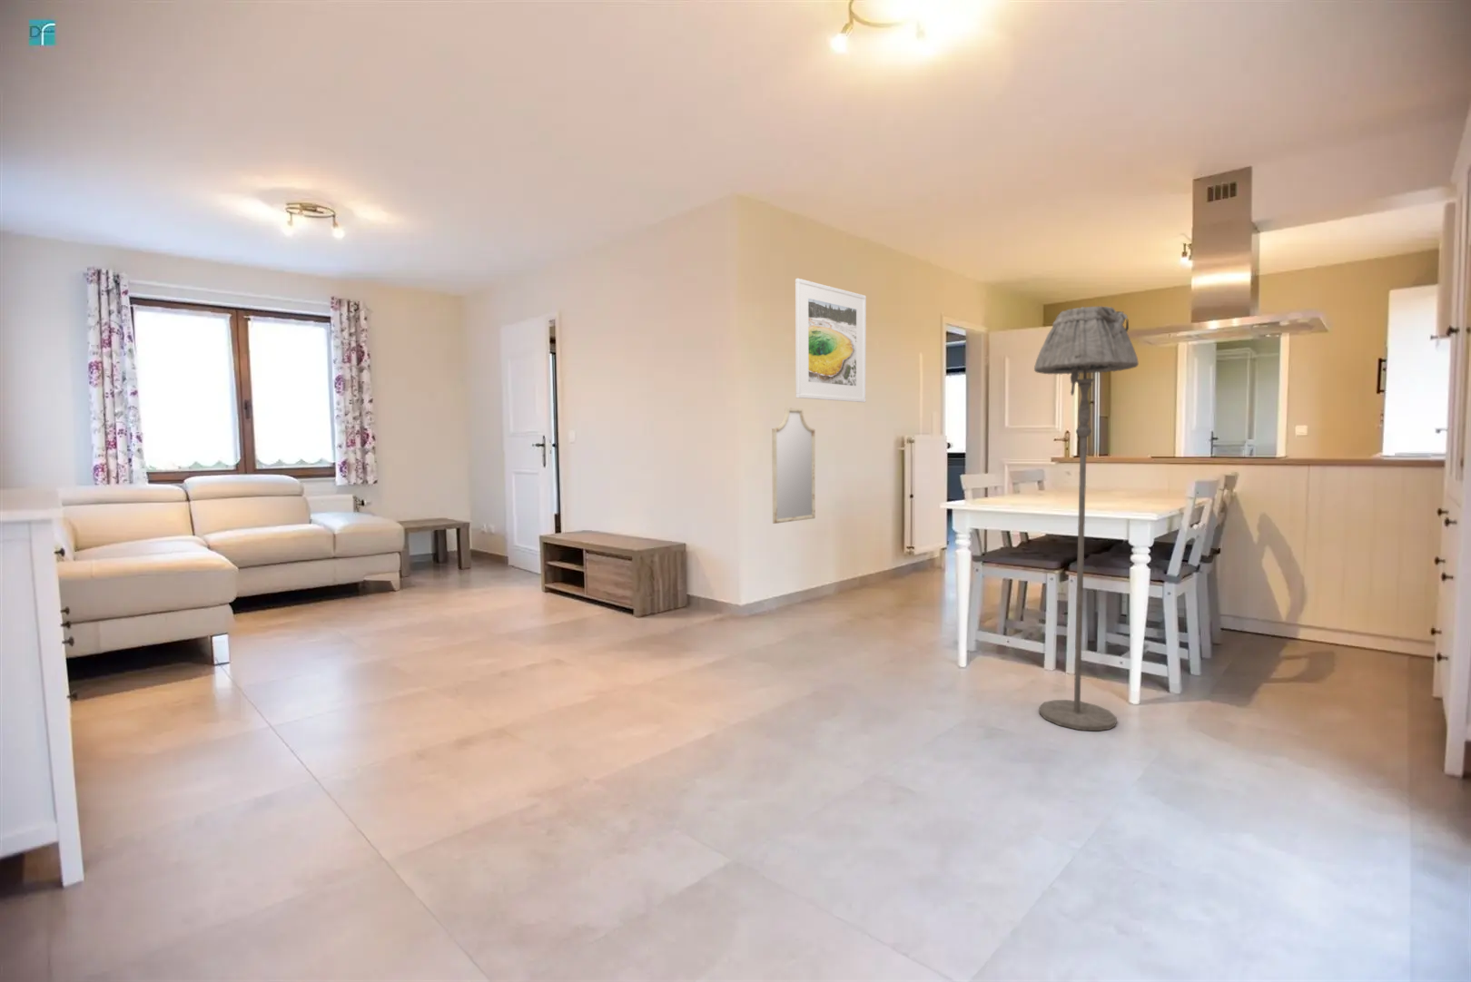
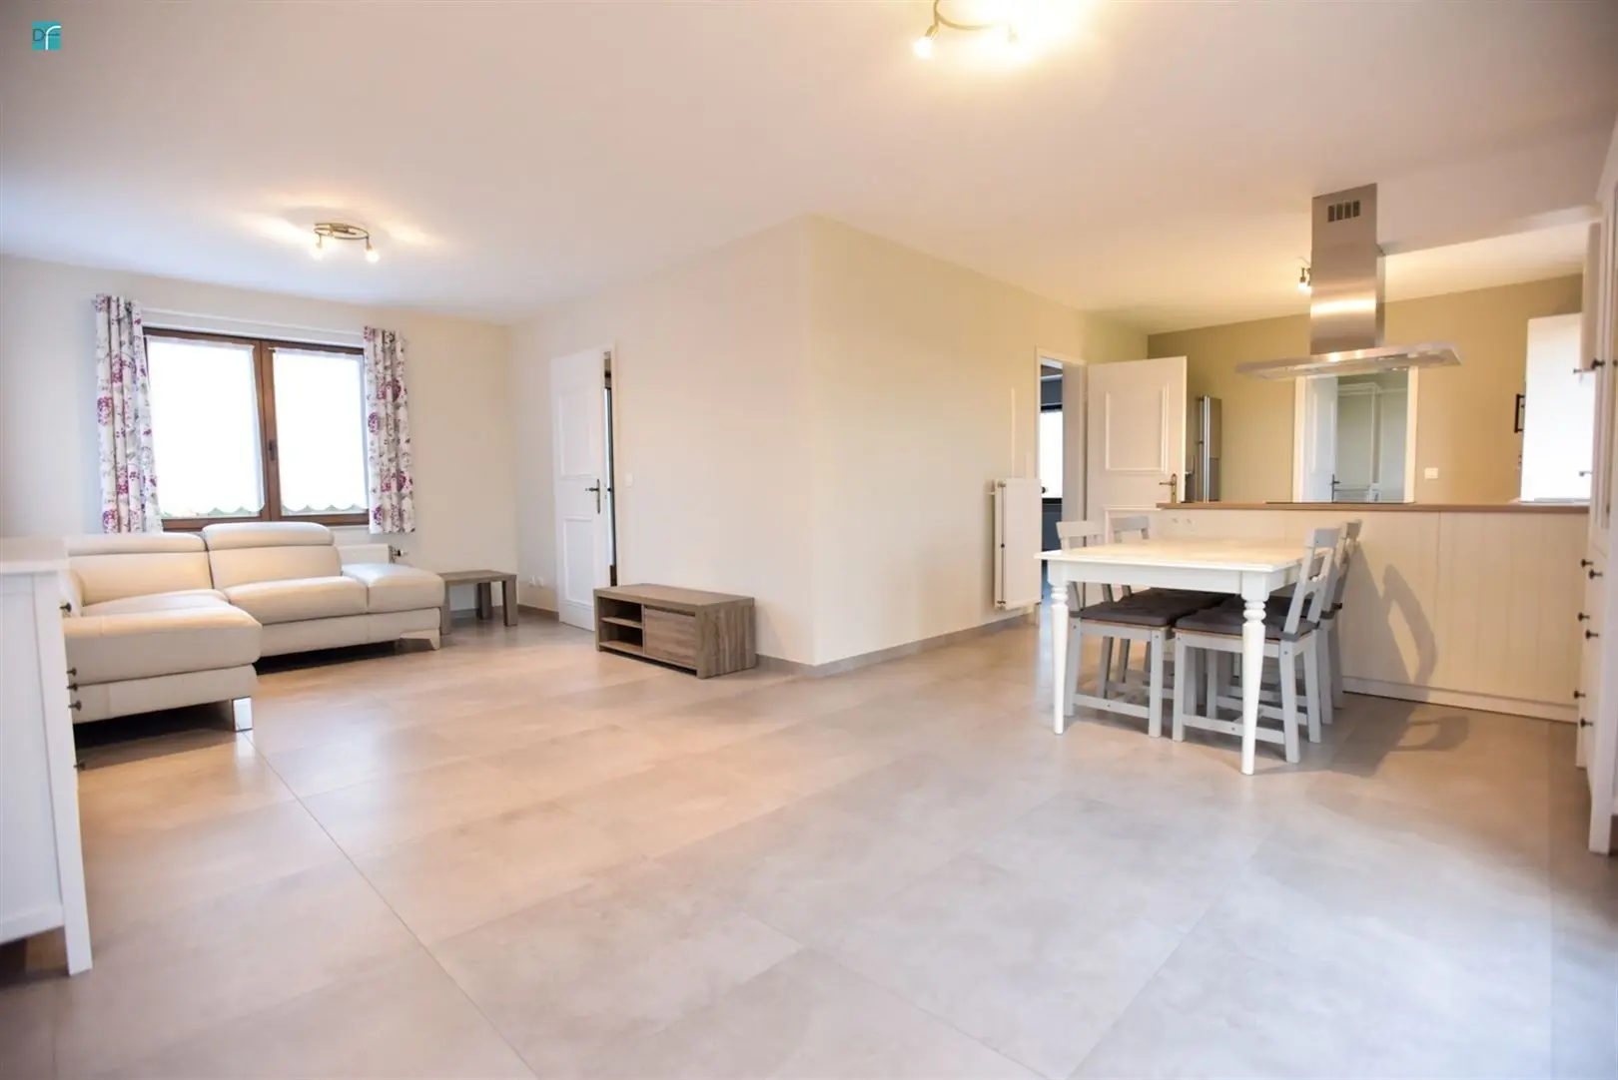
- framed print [795,277,867,403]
- home mirror [771,407,817,525]
- floor lamp [1034,305,1140,731]
